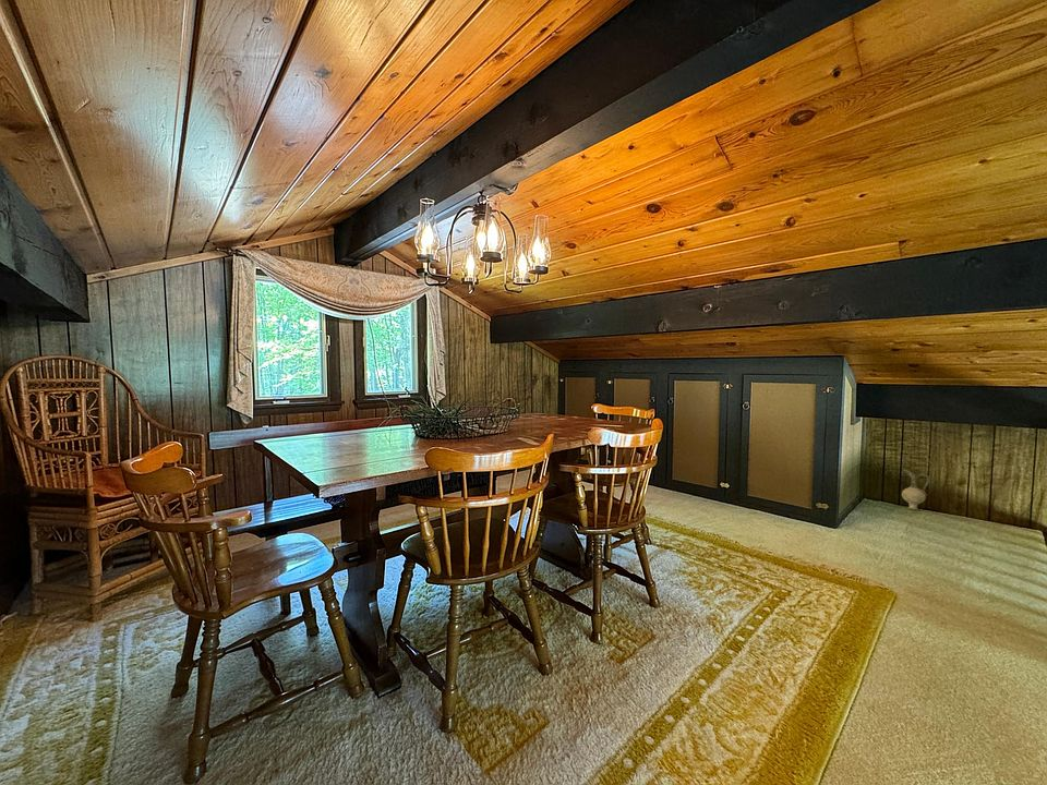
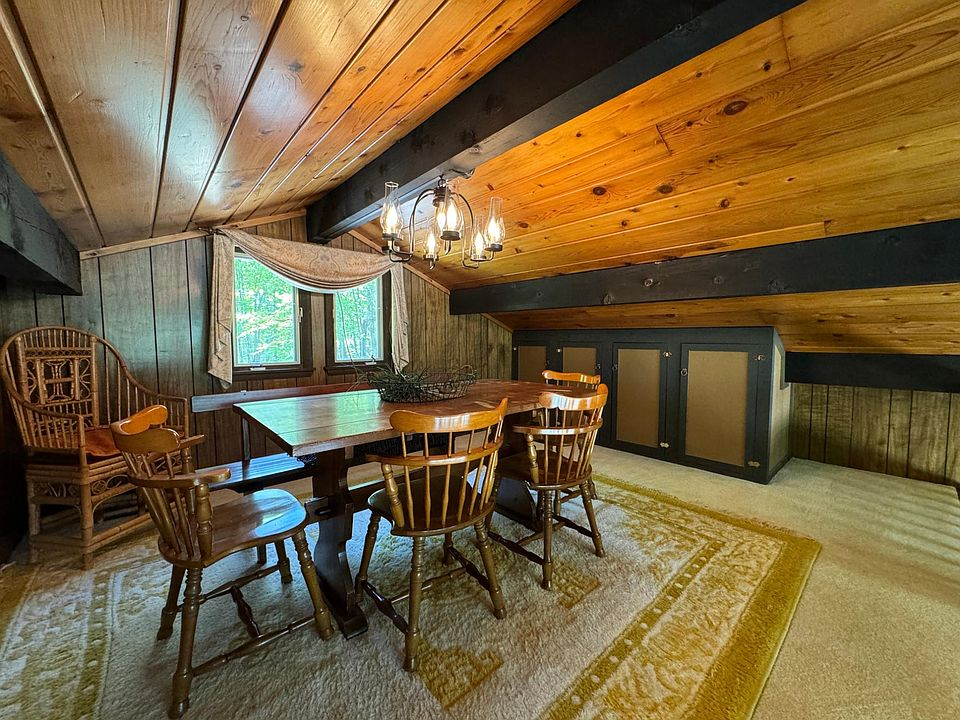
- ceramic jug [901,468,930,511]
